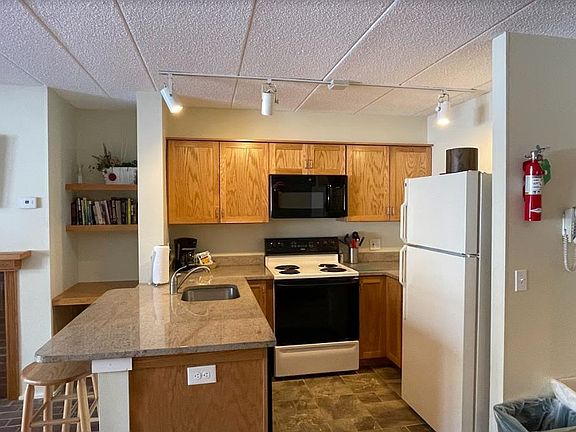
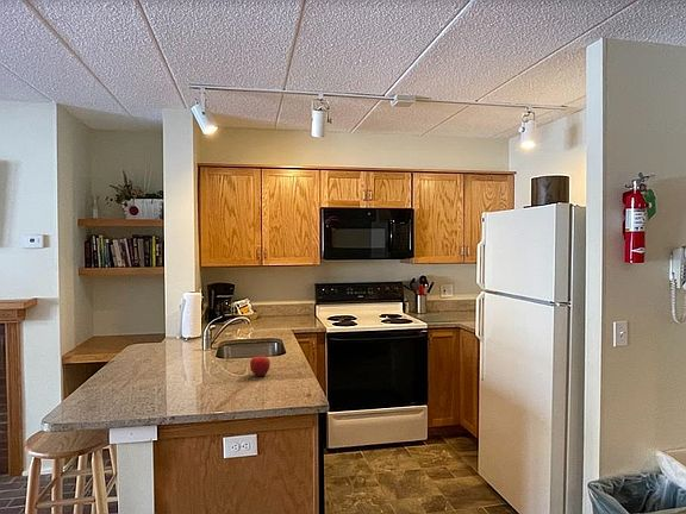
+ fruit [249,353,272,377]
